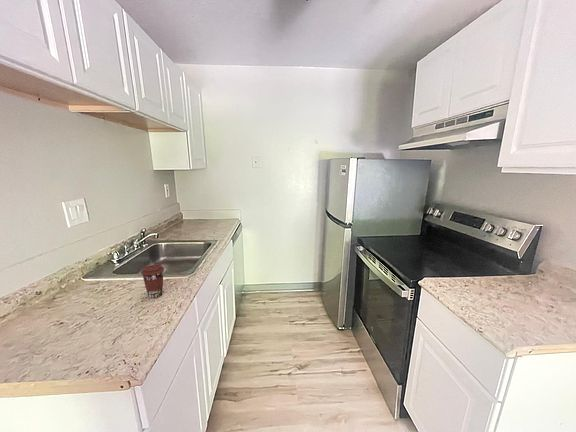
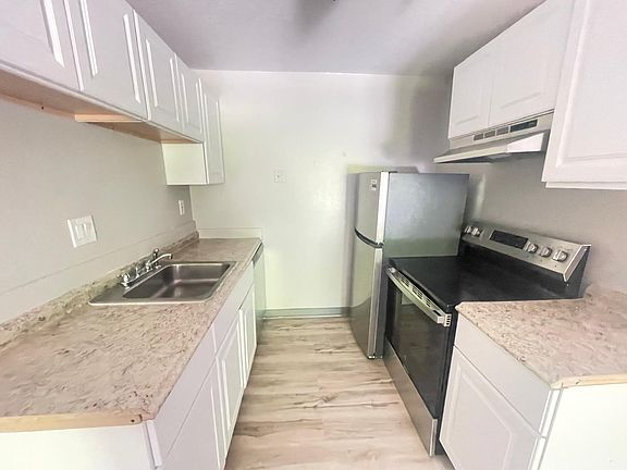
- coffee cup [140,264,165,299]
